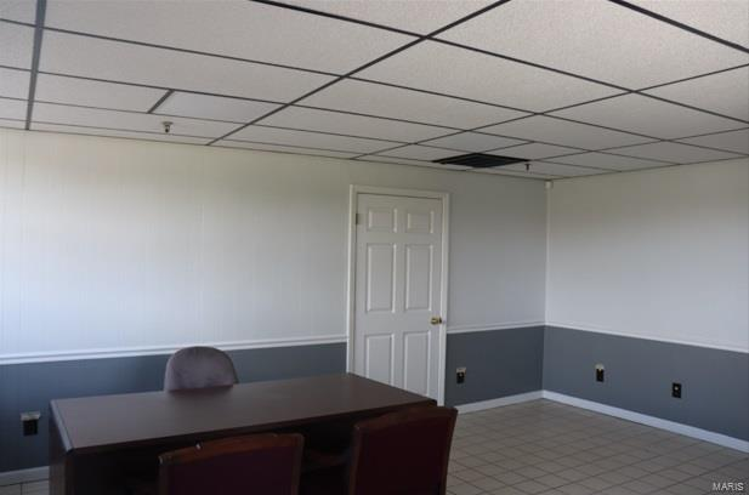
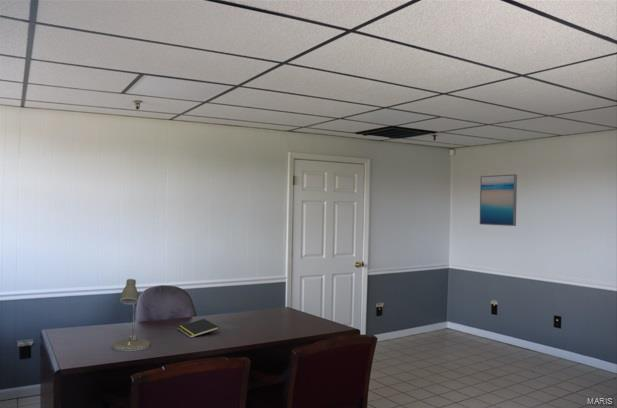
+ notepad [177,318,220,339]
+ wall art [479,173,518,227]
+ desk lamp [112,278,151,352]
